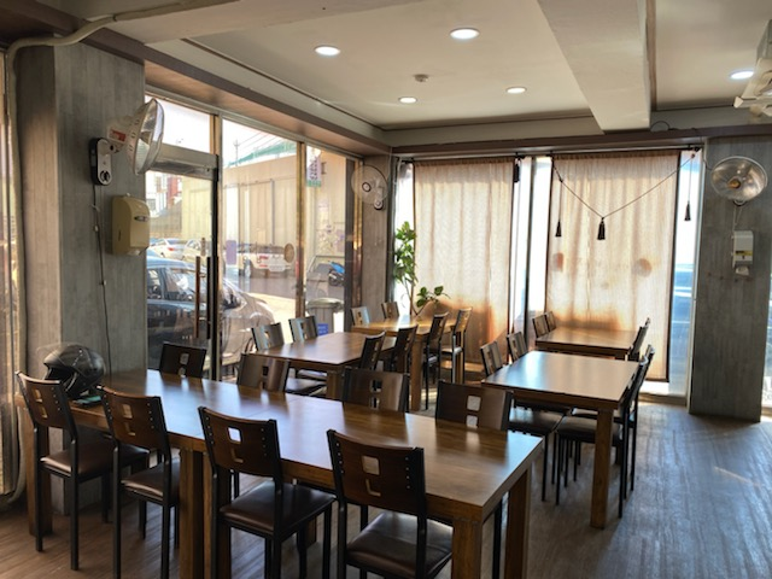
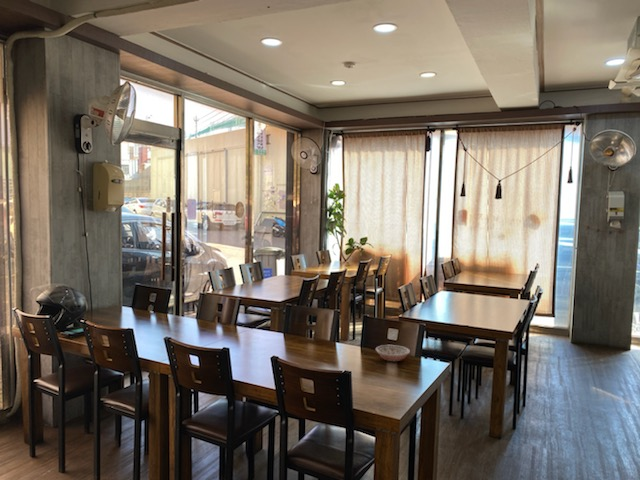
+ bowl [375,344,411,363]
